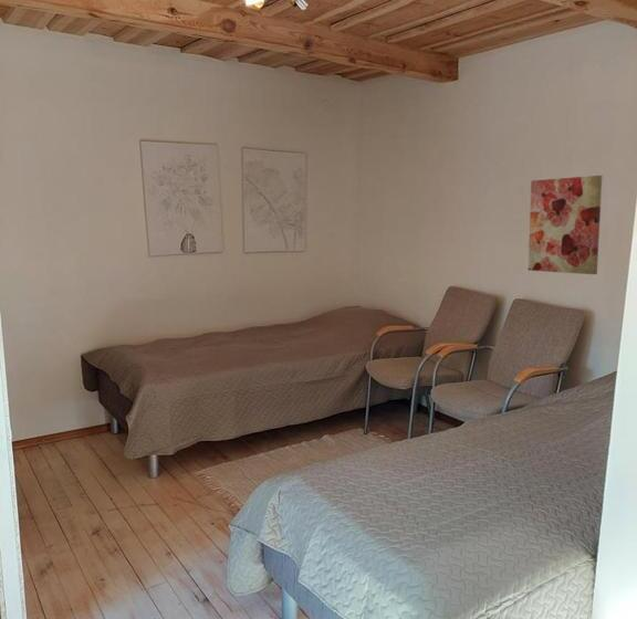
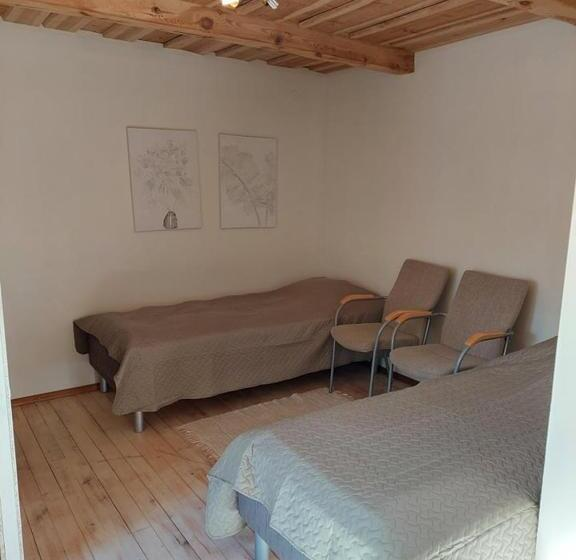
- wall art [528,175,603,275]
